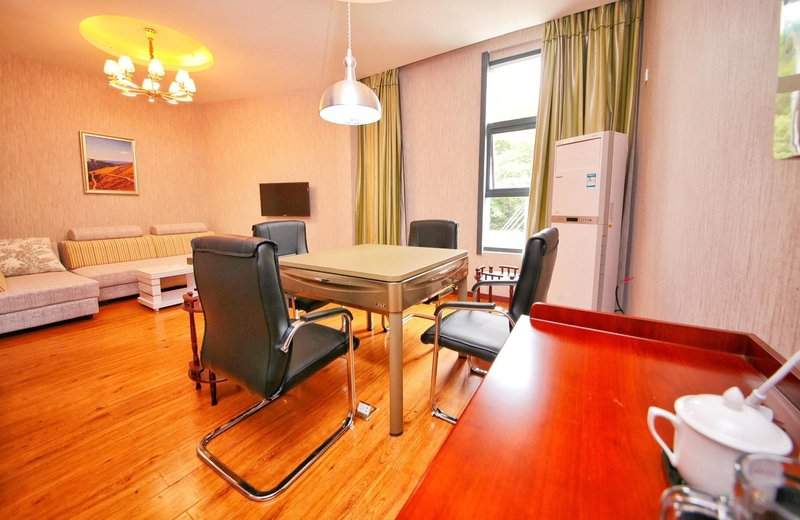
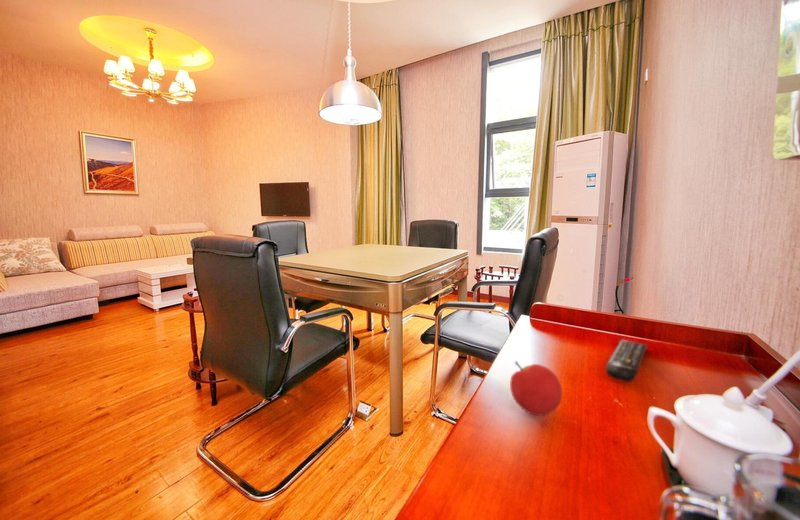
+ remote control [605,338,648,383]
+ fruit [509,360,563,417]
